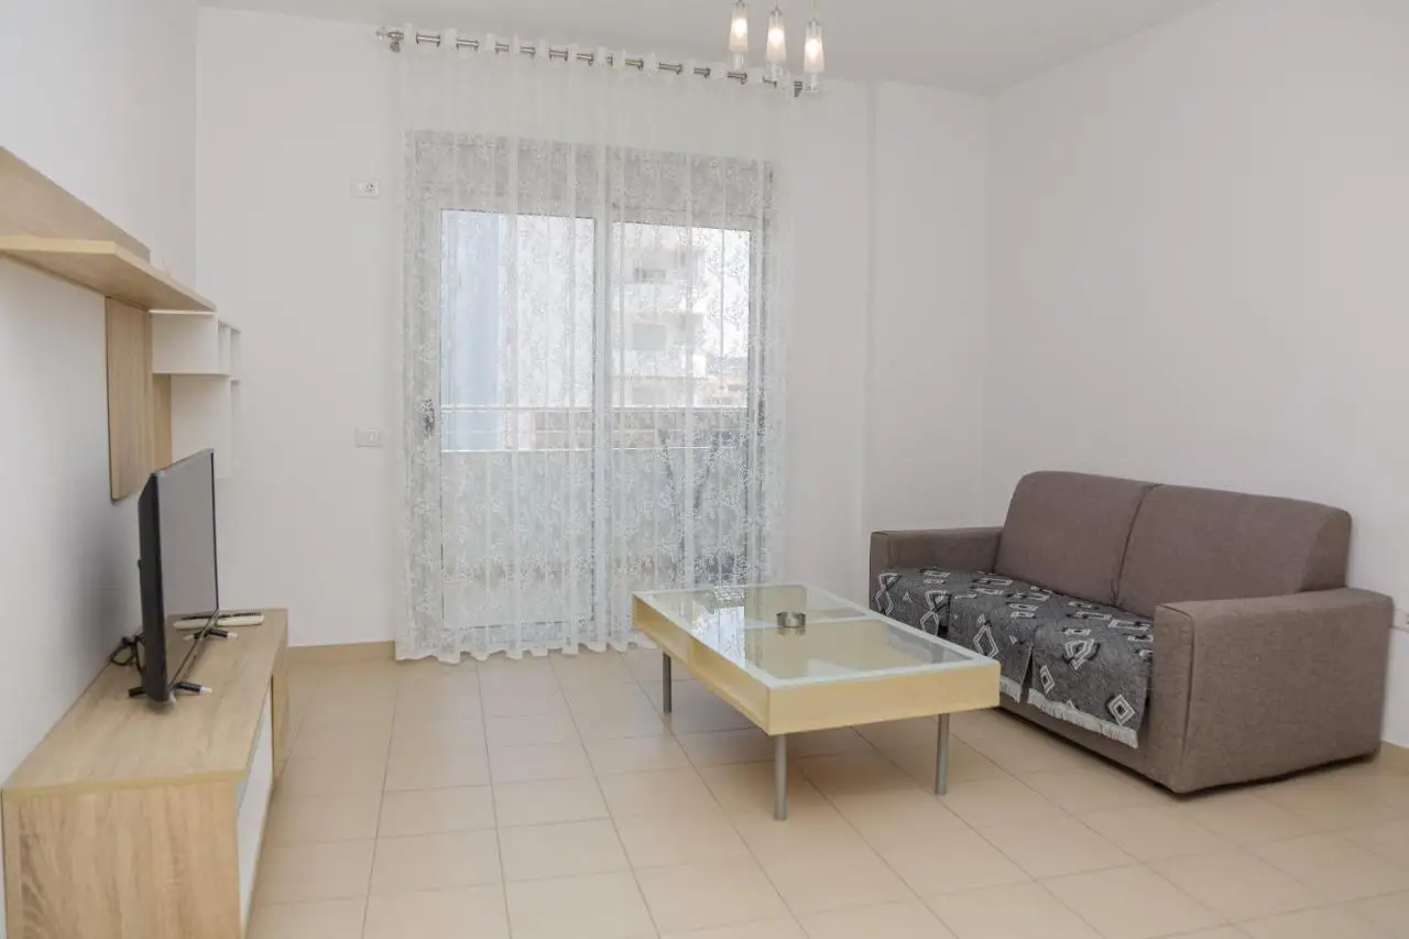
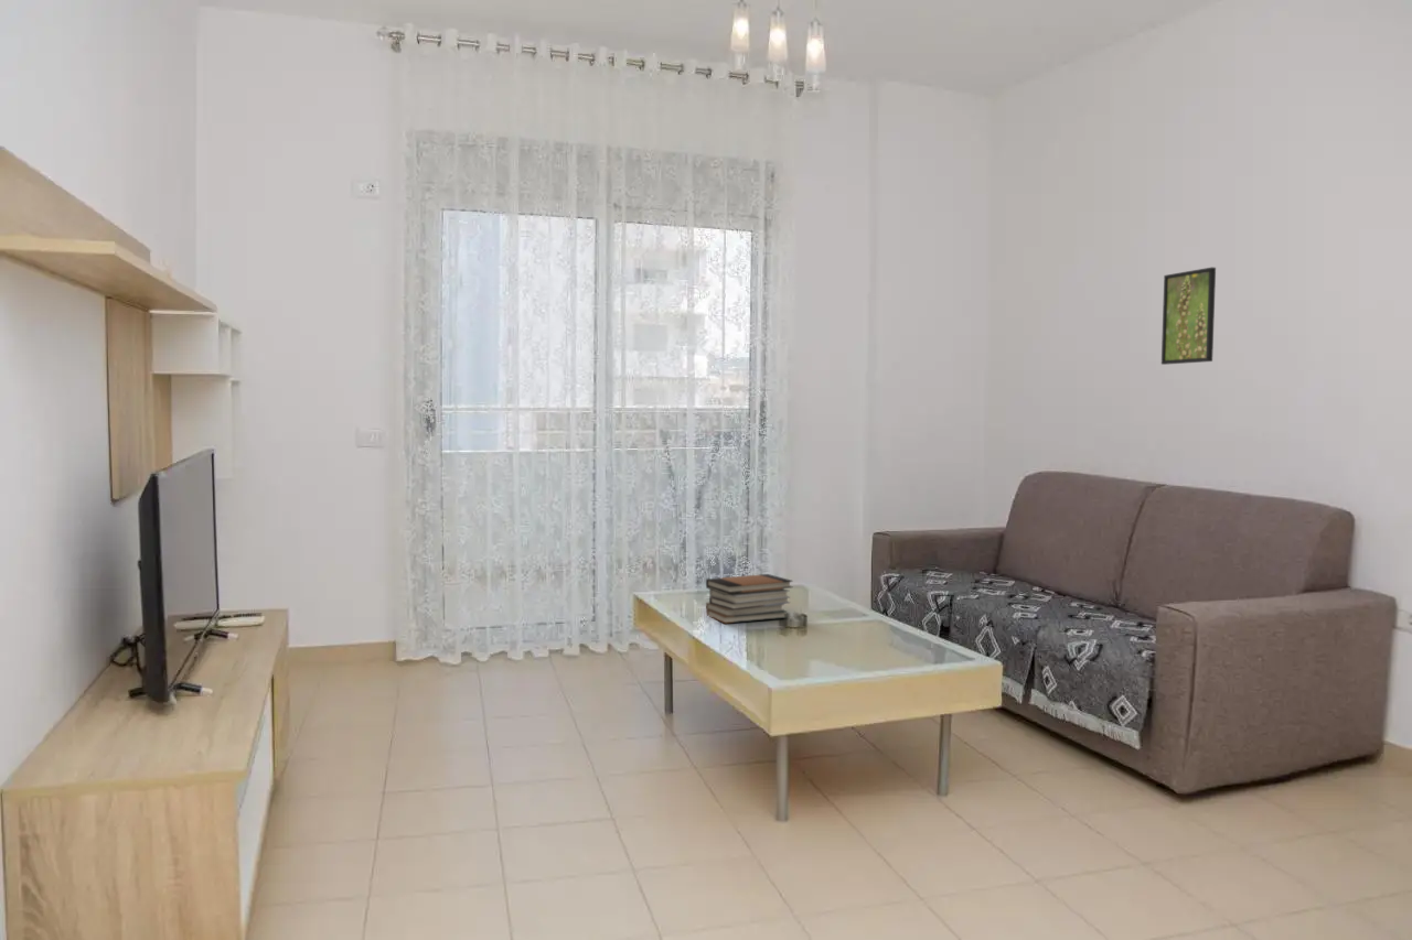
+ book stack [705,573,794,625]
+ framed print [1160,267,1217,366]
